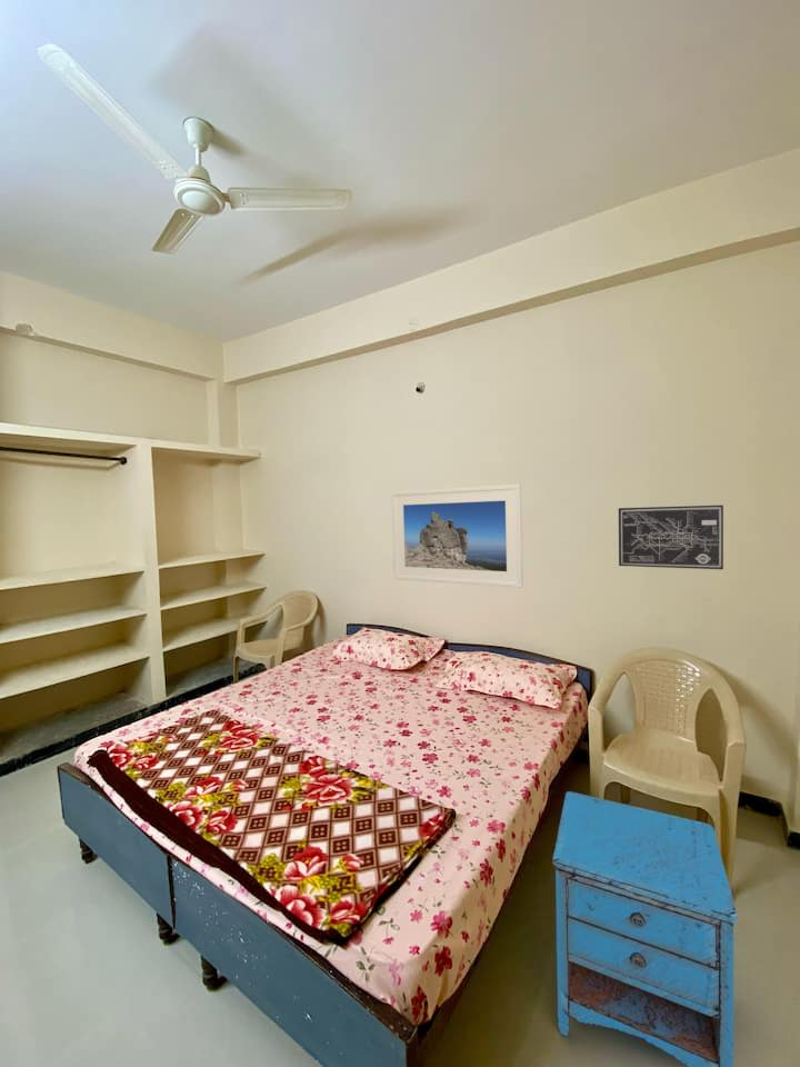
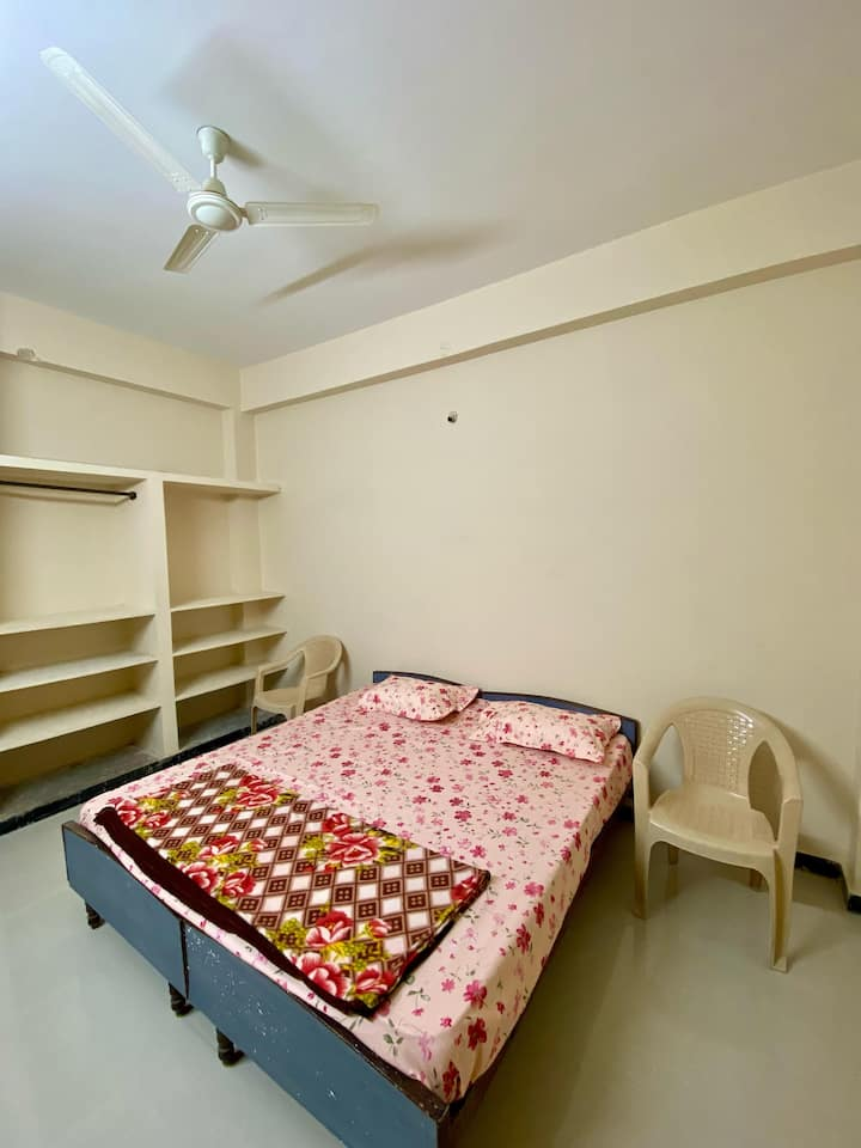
- nightstand [551,790,739,1067]
- wall art [618,505,724,570]
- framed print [390,483,524,589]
